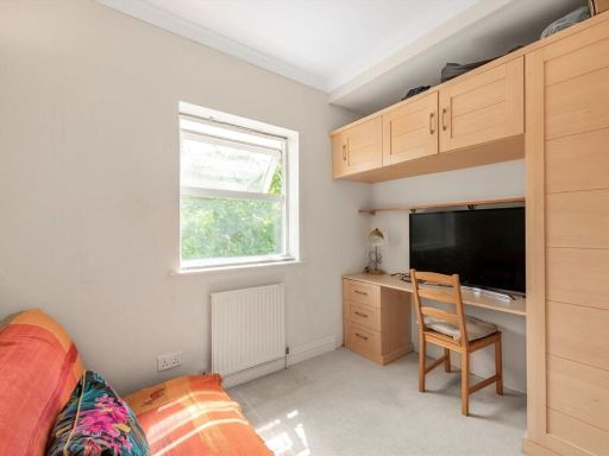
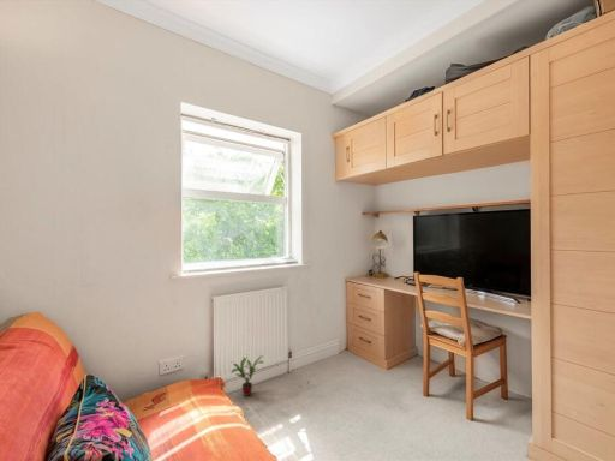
+ potted plant [229,354,264,396]
